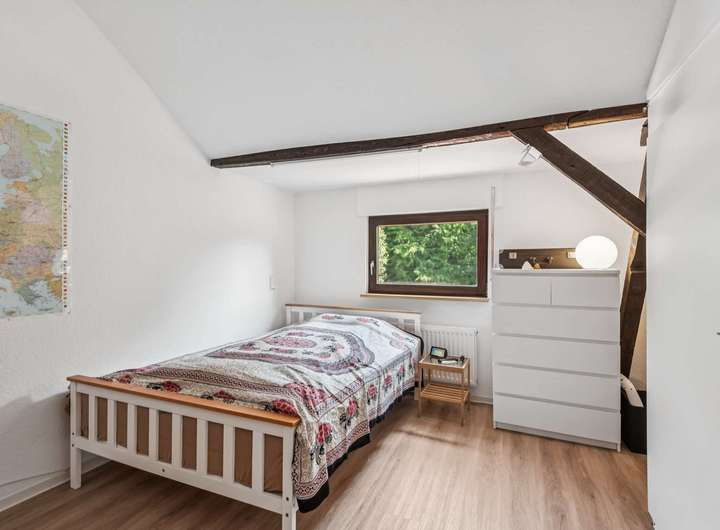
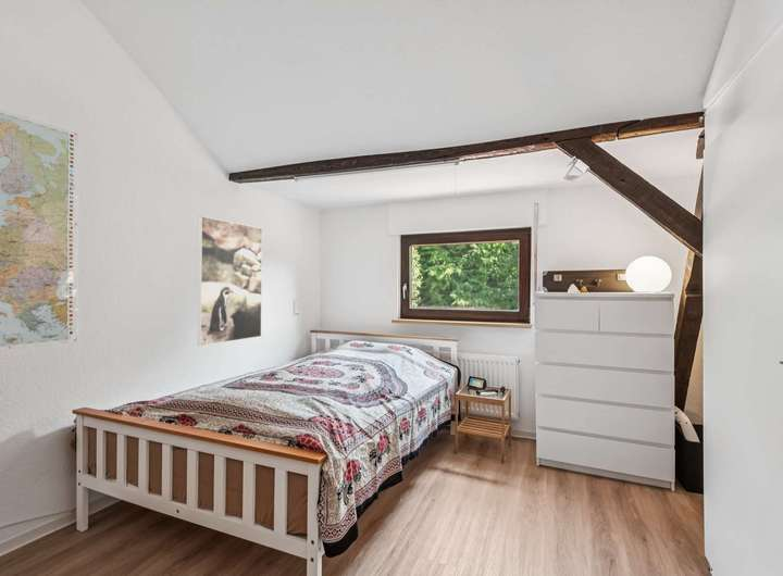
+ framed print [197,215,263,347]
